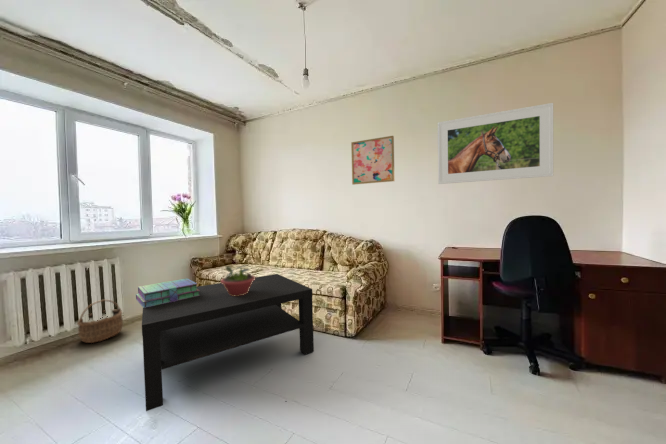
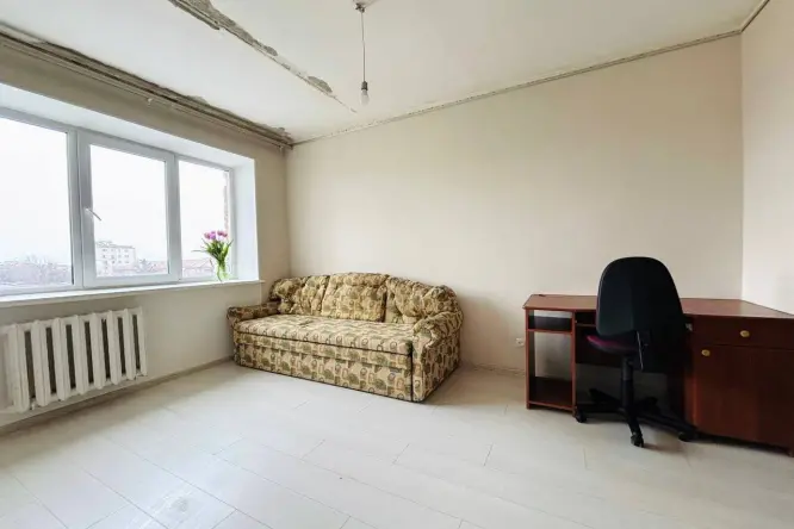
- coffee table [141,273,315,412]
- stack of books [135,277,200,308]
- wicker basket [76,299,124,344]
- wall art [350,135,396,186]
- potted flower [220,264,256,296]
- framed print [437,102,554,185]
